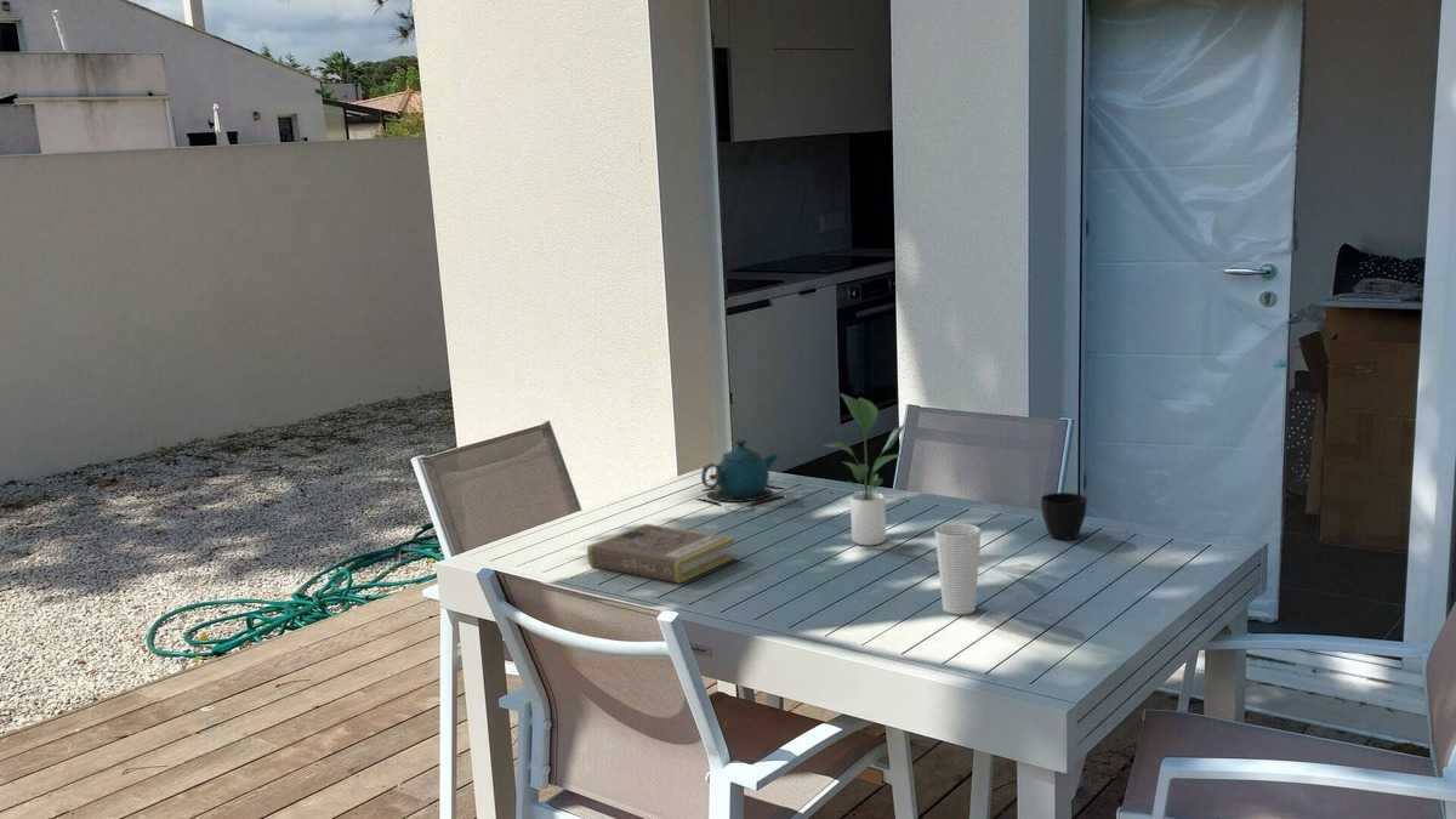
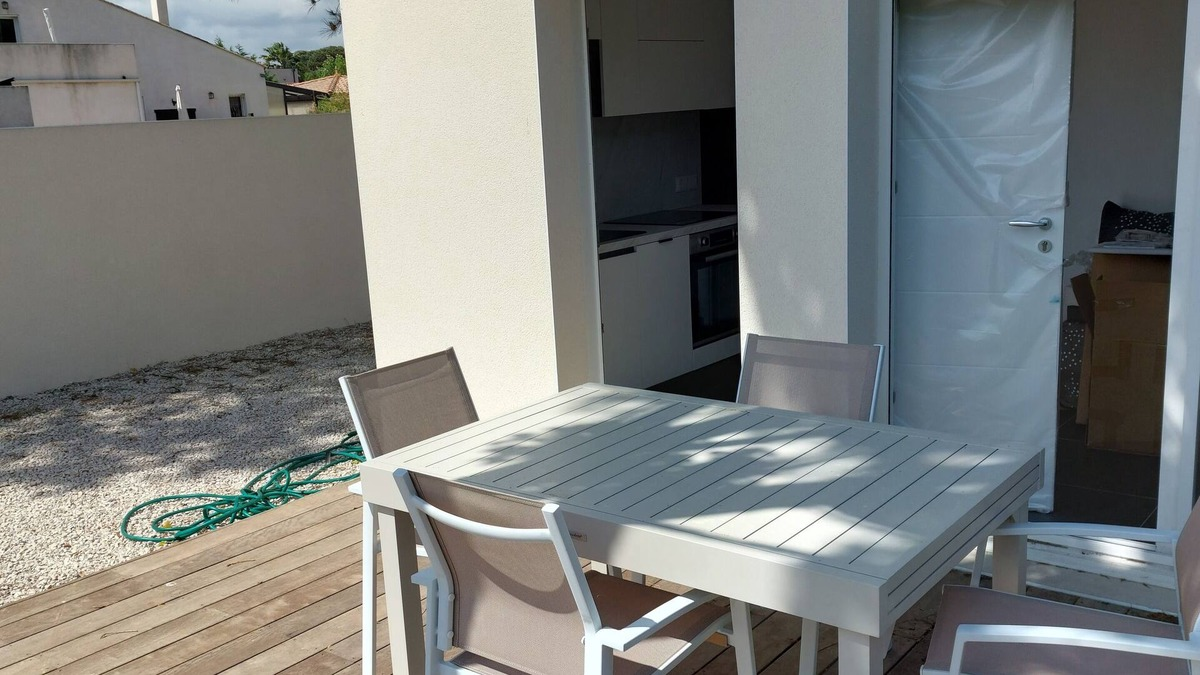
- cup [1040,491,1088,541]
- book [586,523,736,585]
- cup [933,522,982,616]
- teapot [696,438,786,506]
- potted plant [821,392,906,547]
